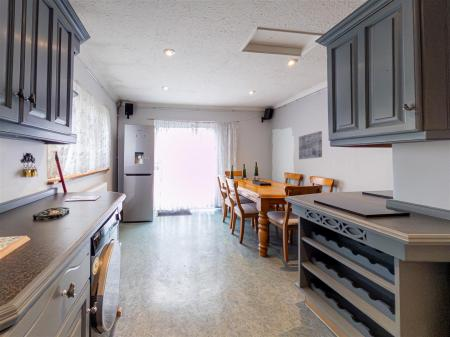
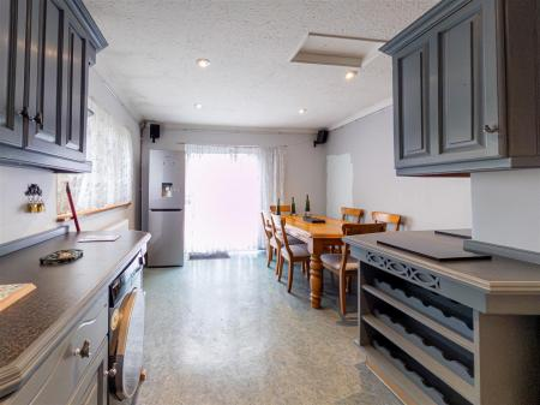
- wall art [298,130,323,160]
